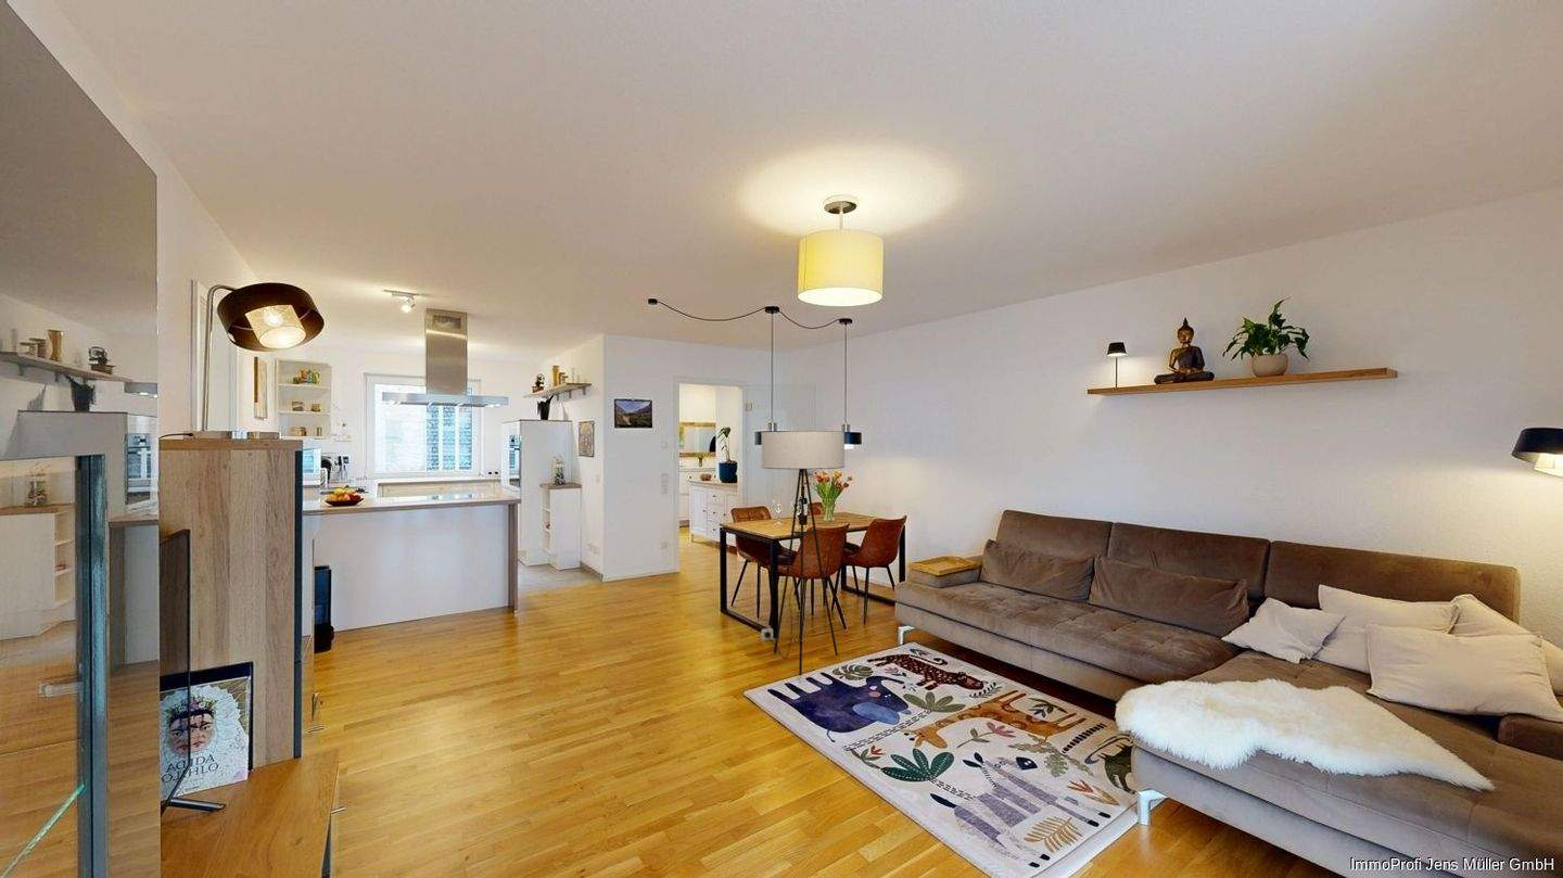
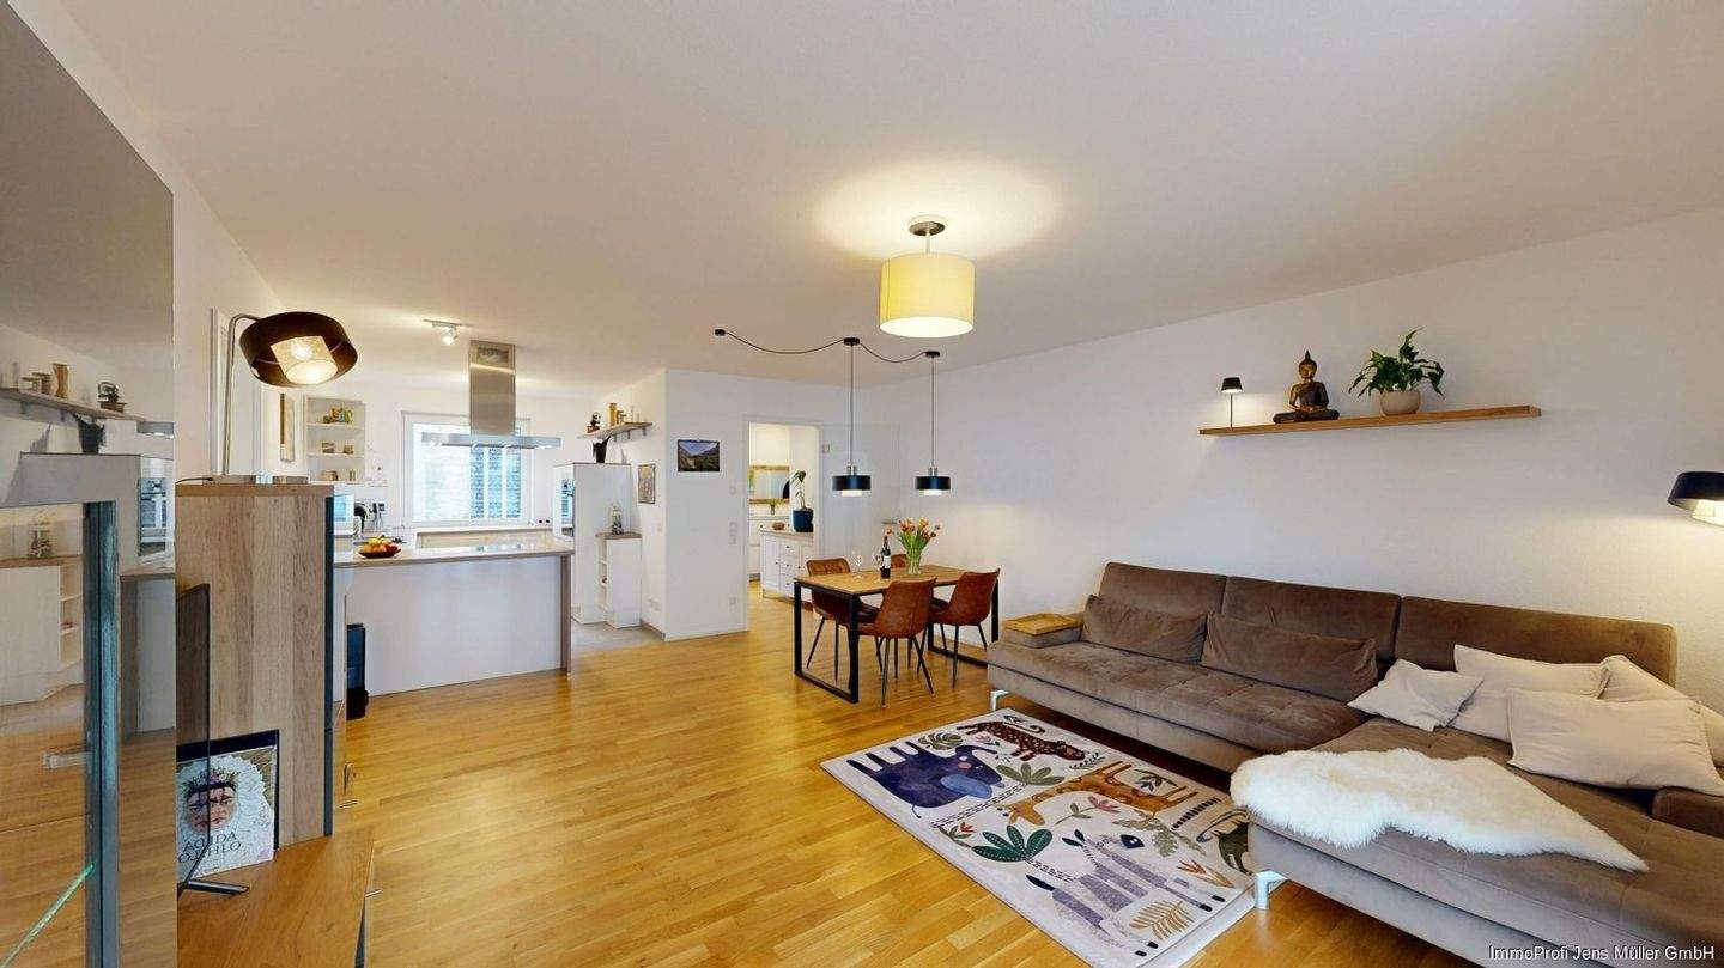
- floor lamp [761,430,846,677]
